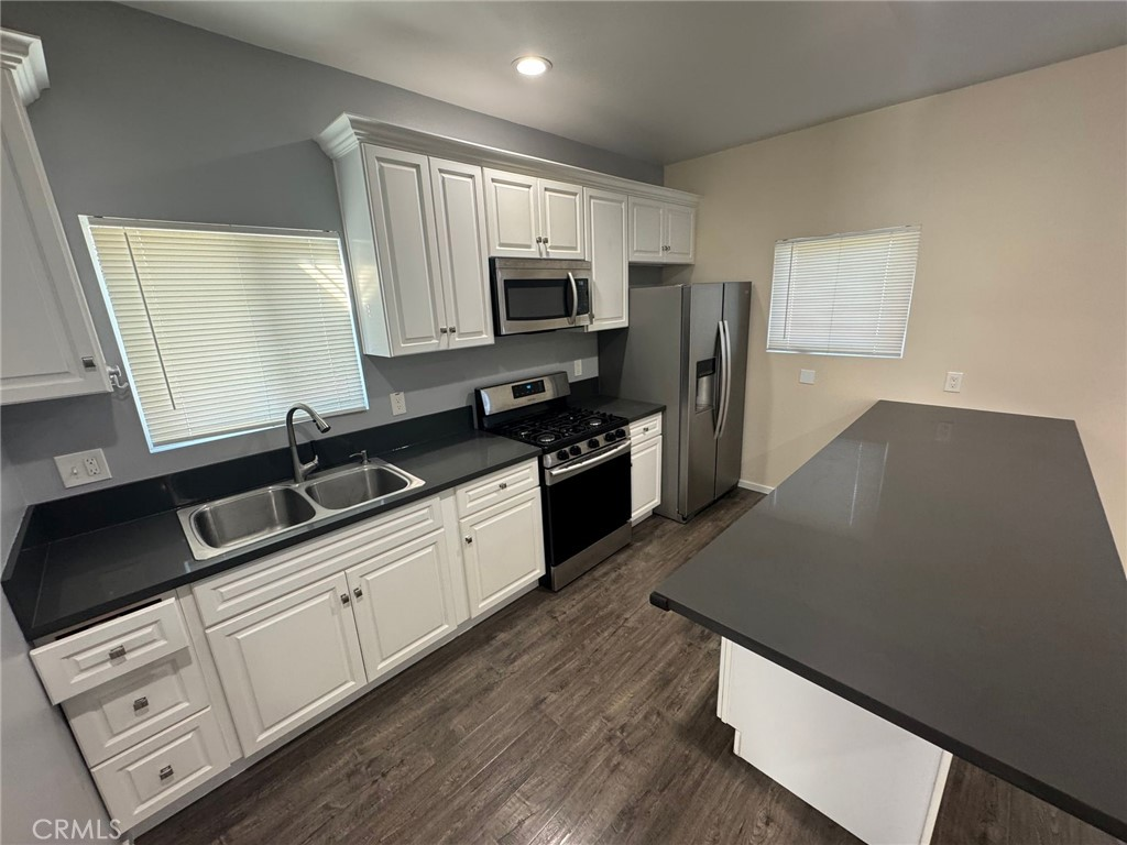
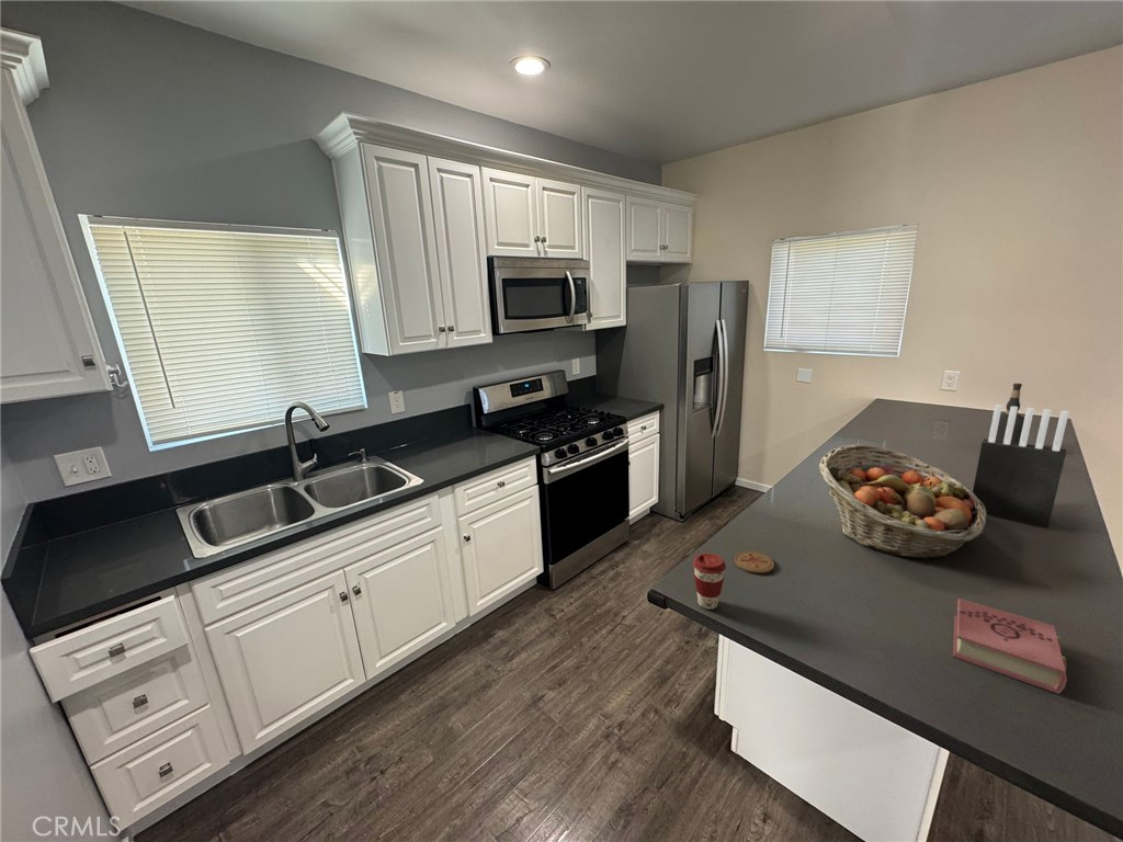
+ coaster [734,550,775,574]
+ liquor bottle [989,383,1025,443]
+ knife block [972,403,1069,530]
+ fruit basket [818,443,988,560]
+ coffee cup [692,553,727,611]
+ book [952,598,1068,695]
